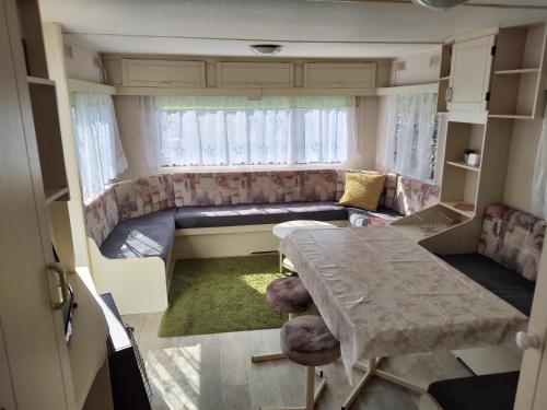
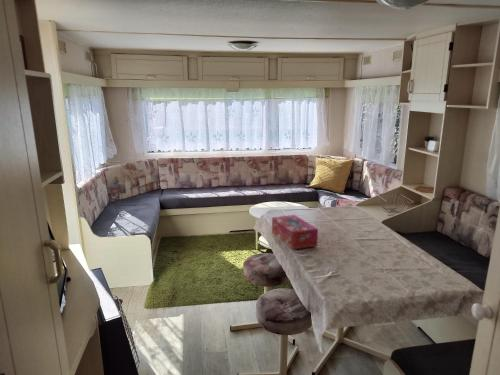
+ tissue box [271,214,319,250]
